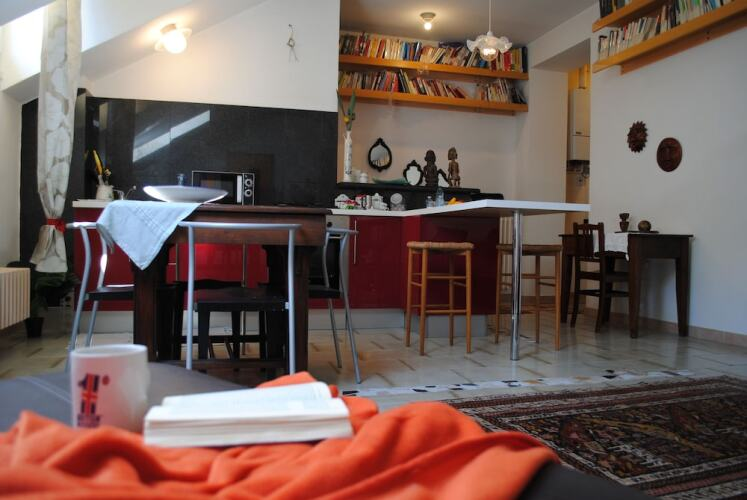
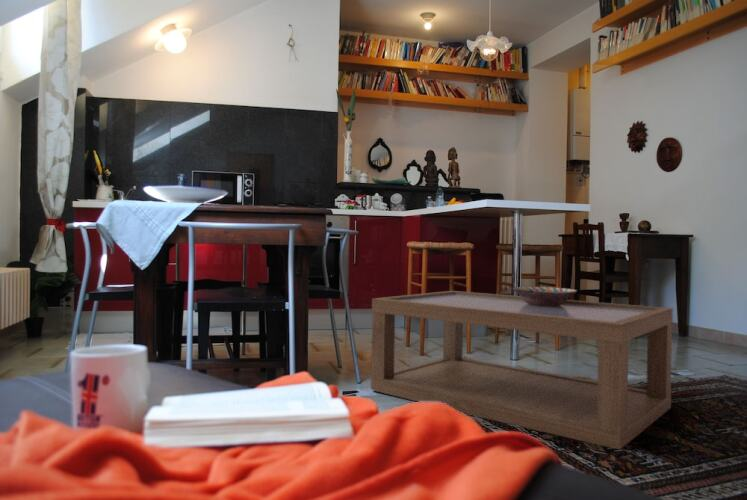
+ coffee table [370,290,674,450]
+ decorative bowl [511,286,578,306]
